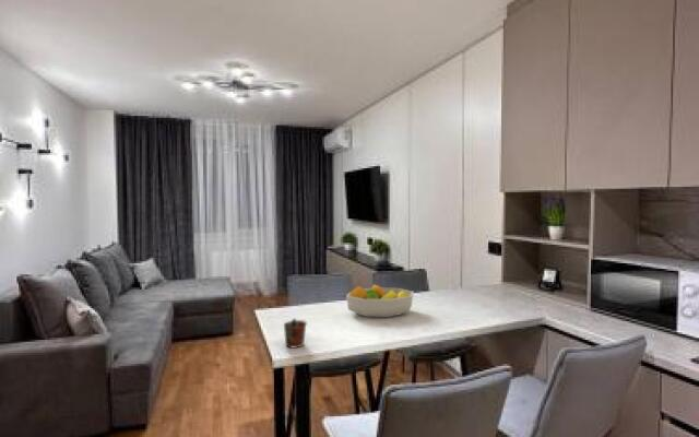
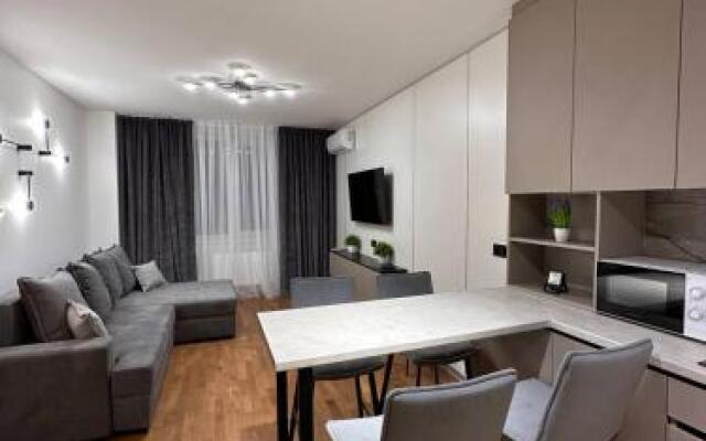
- mug [283,318,308,349]
- fruit bowl [345,283,415,318]
